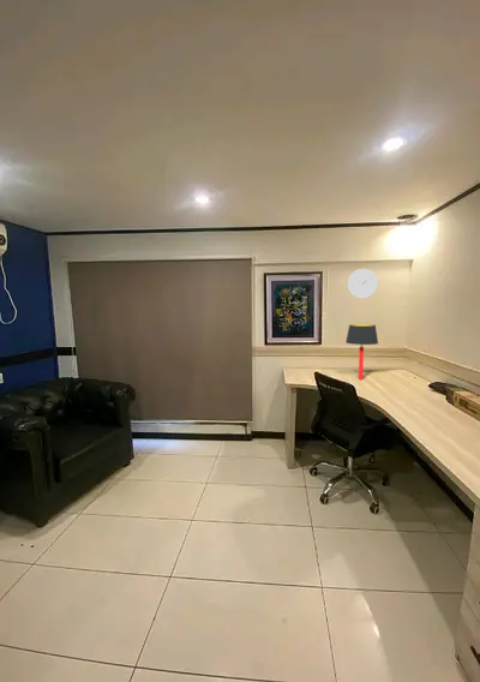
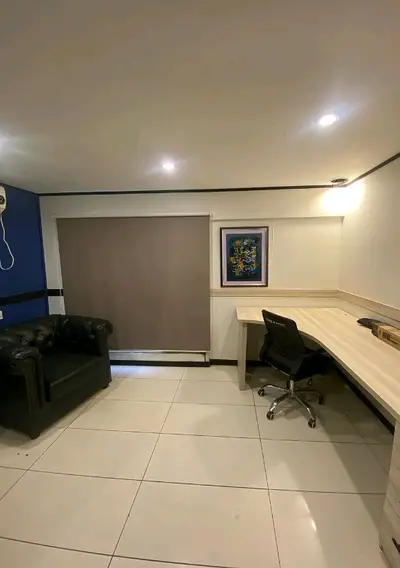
- wall clock [347,268,379,299]
- table lamp [344,323,379,381]
